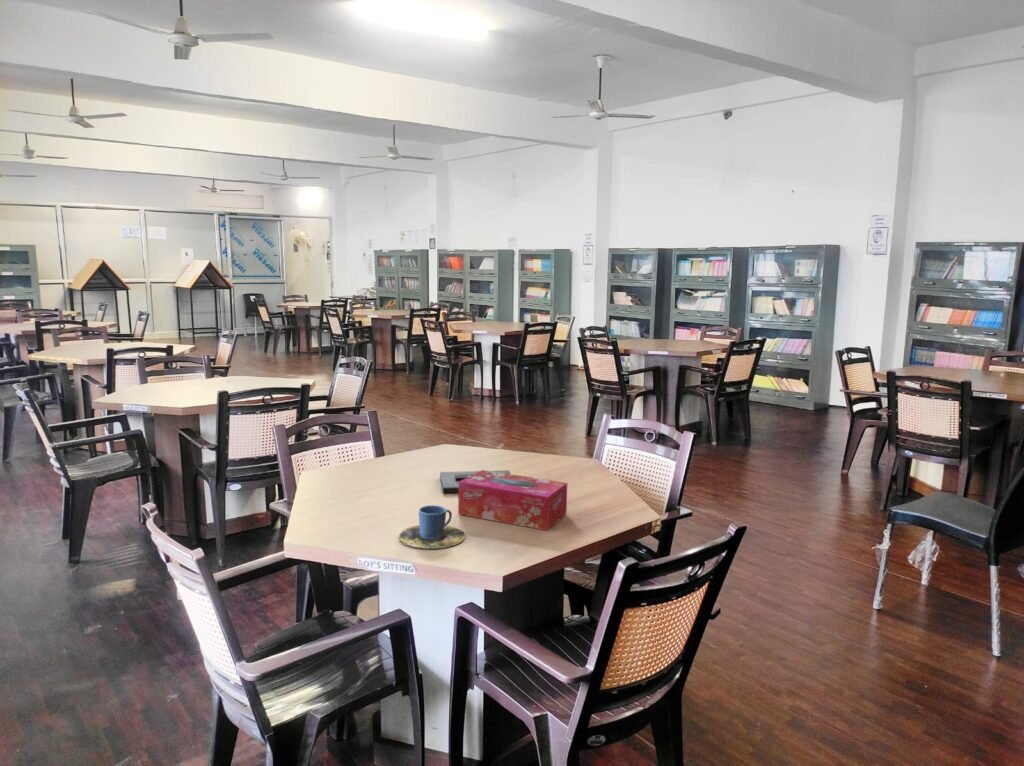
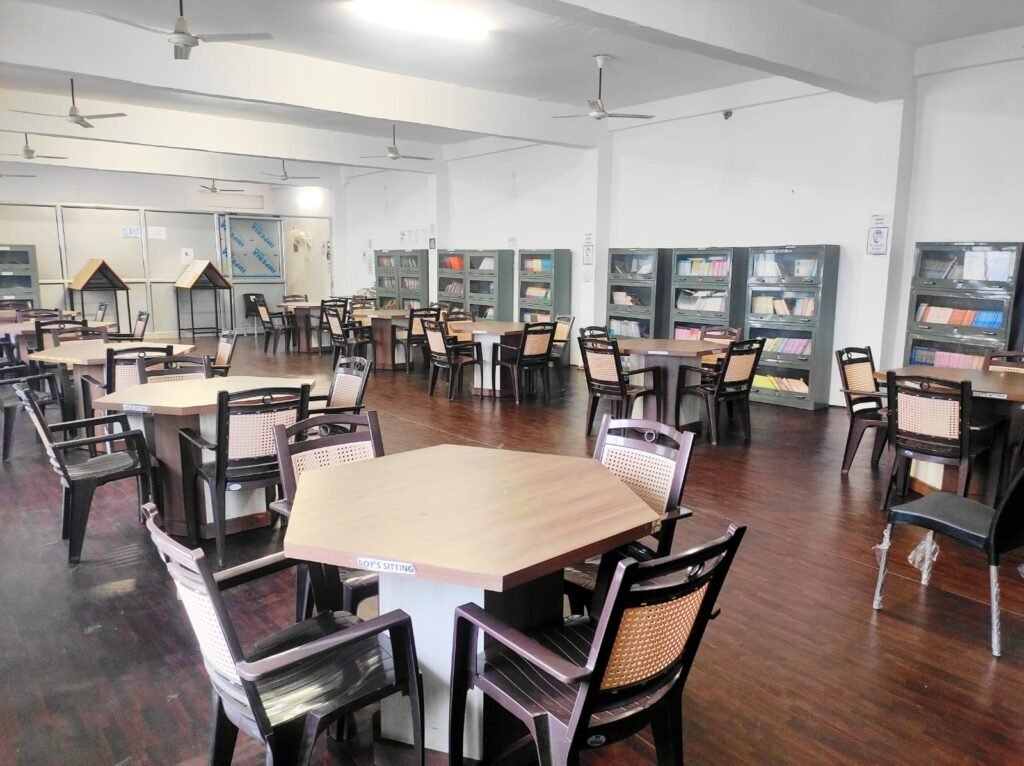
- tissue box [457,469,568,531]
- book [439,469,512,494]
- cup [398,504,466,550]
